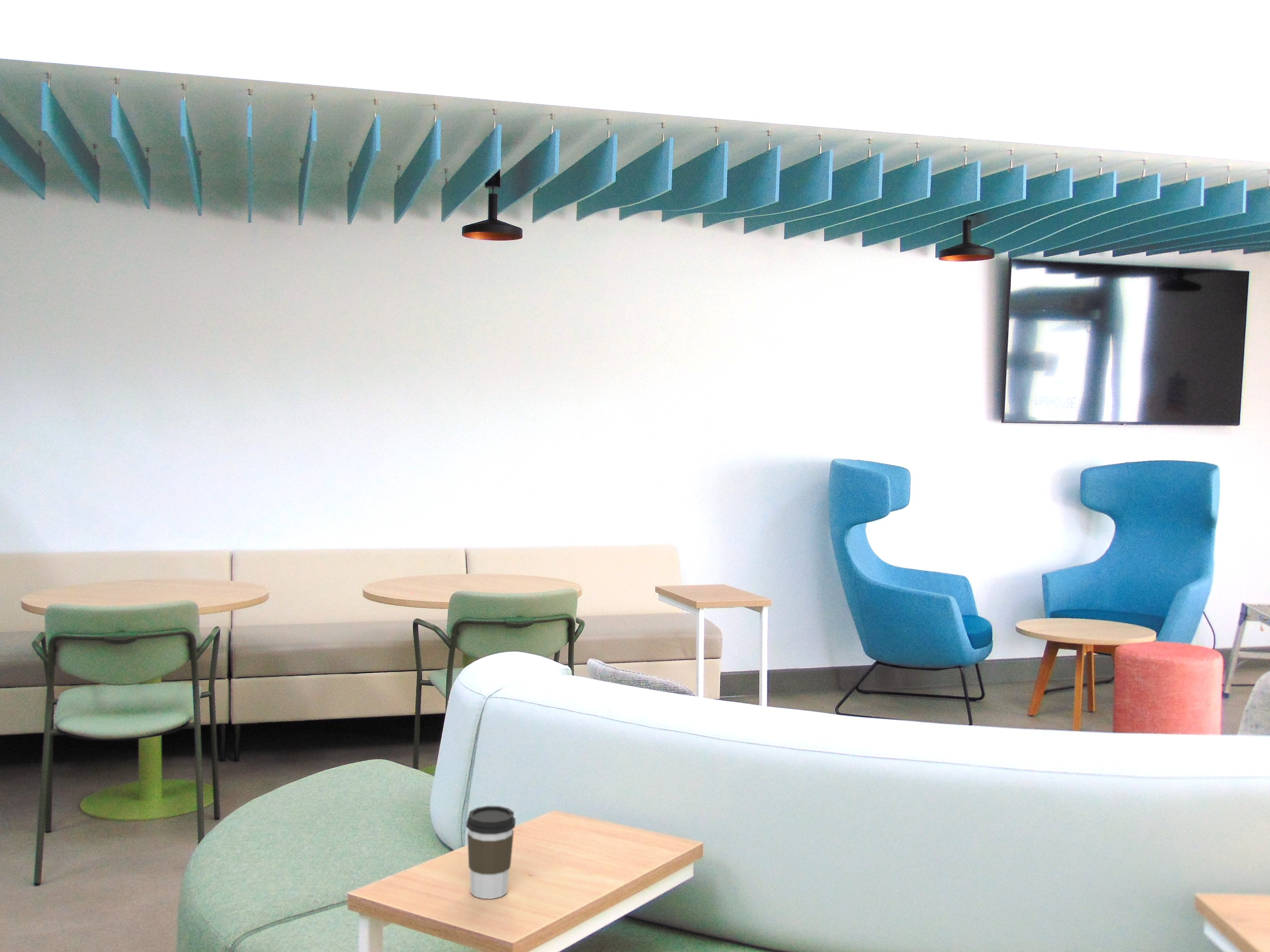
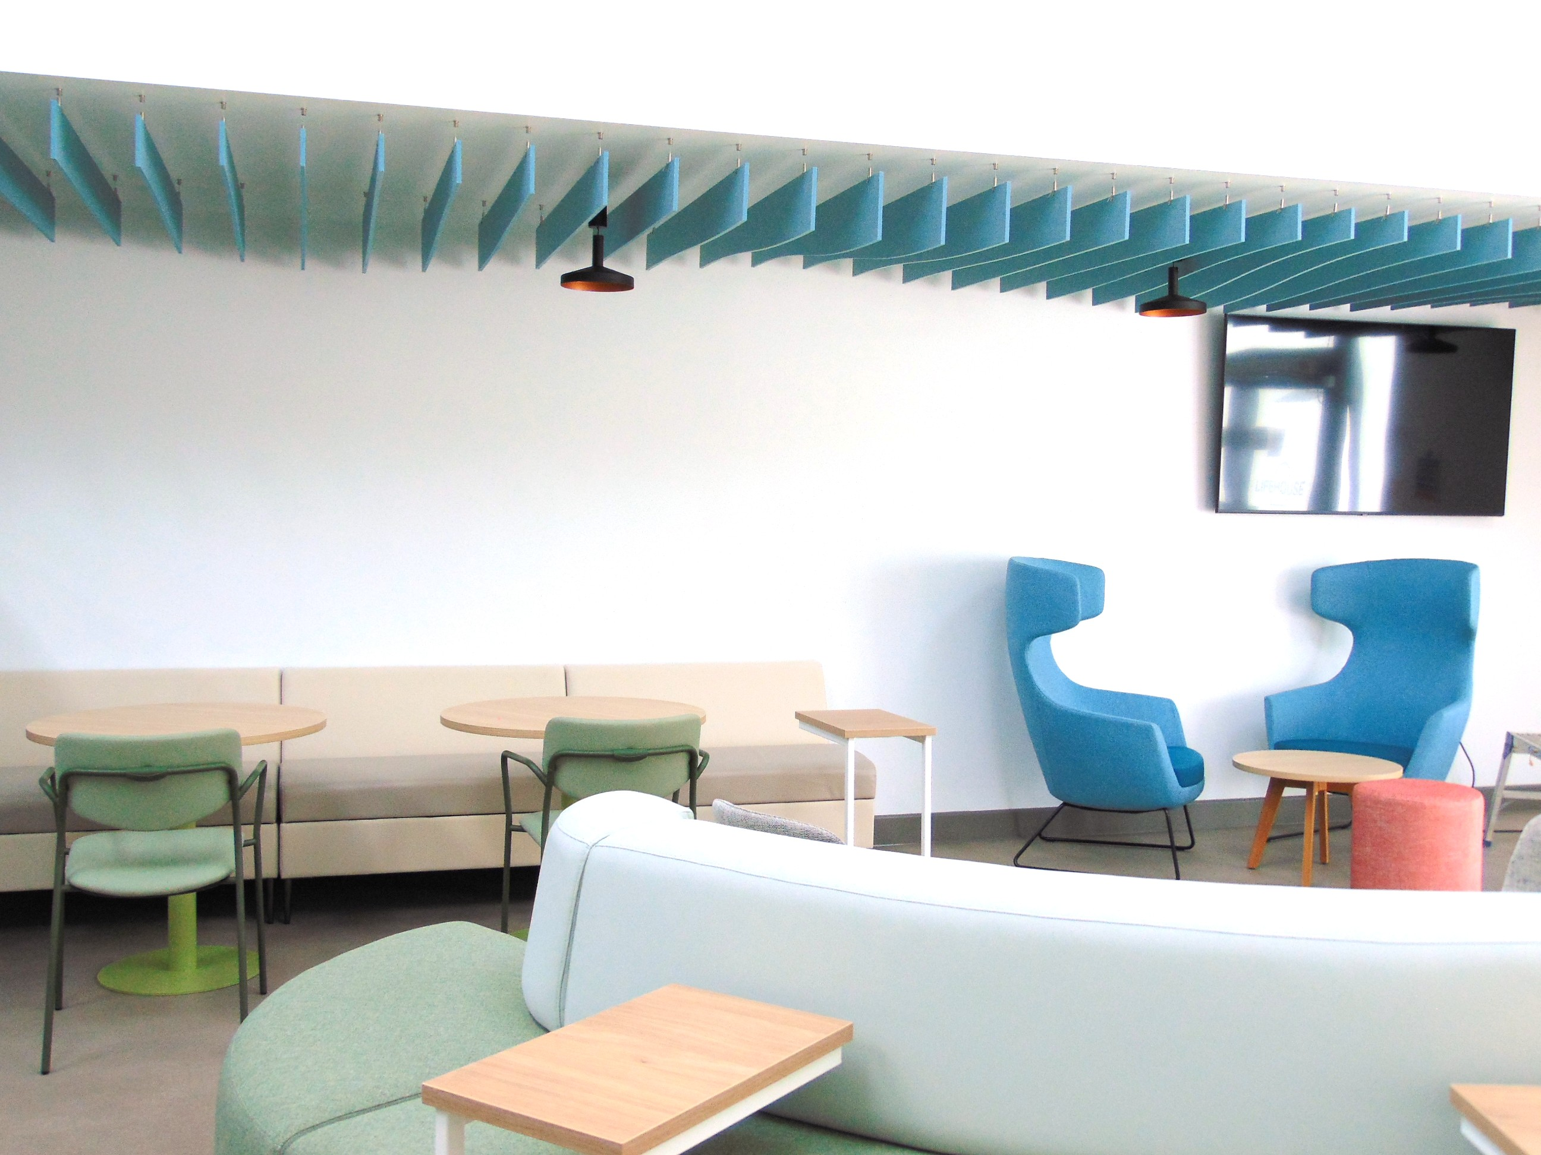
- coffee cup [465,806,516,900]
